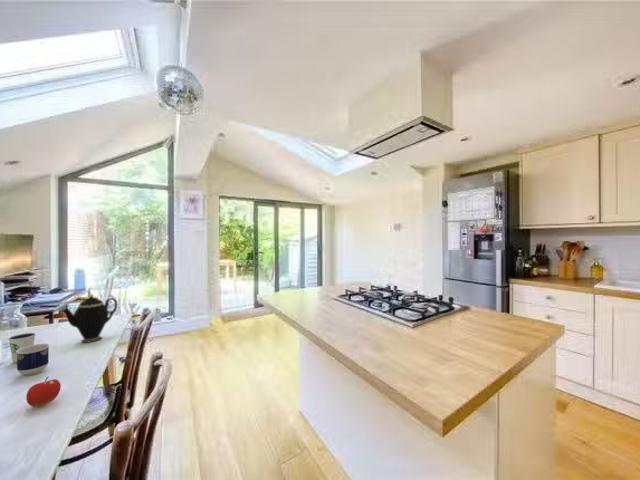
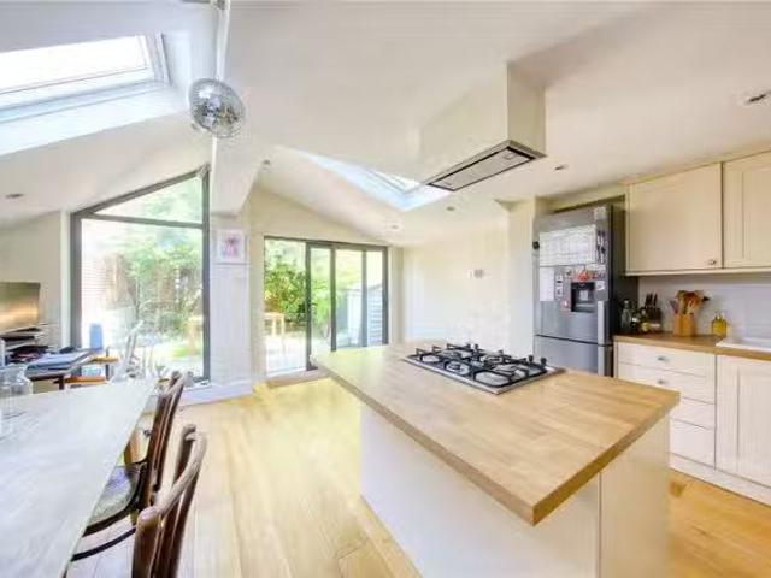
- dixie cup [7,332,37,364]
- teapot [58,293,119,344]
- cup [16,343,50,376]
- fruit [25,376,62,408]
